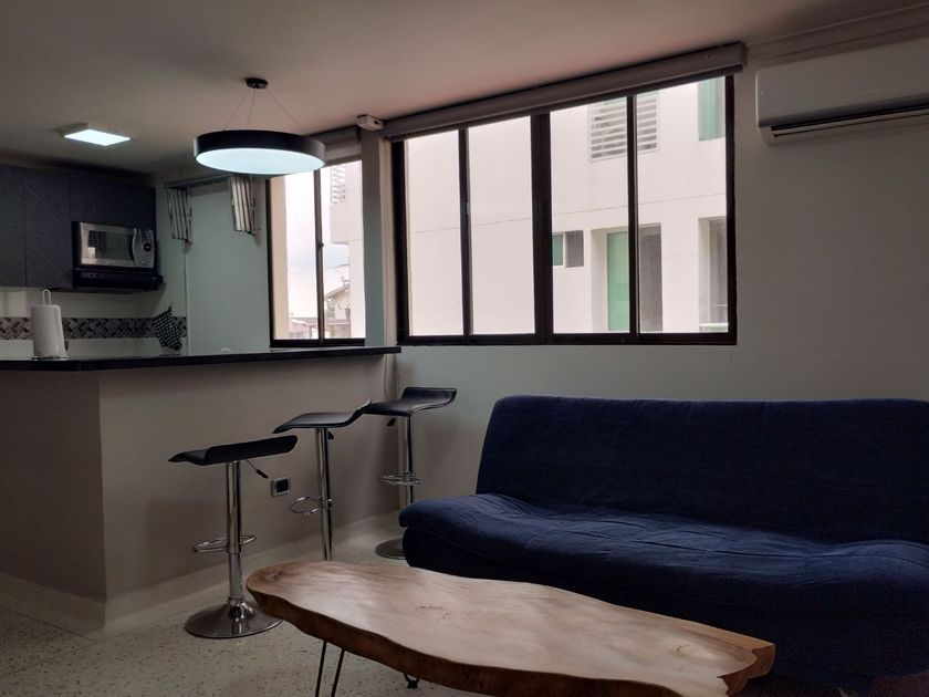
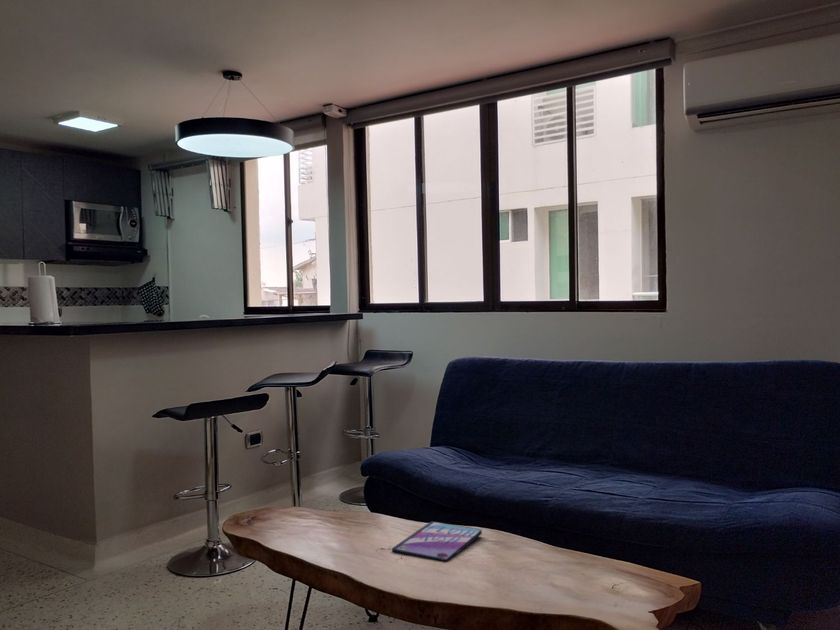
+ video game case [391,520,483,562]
